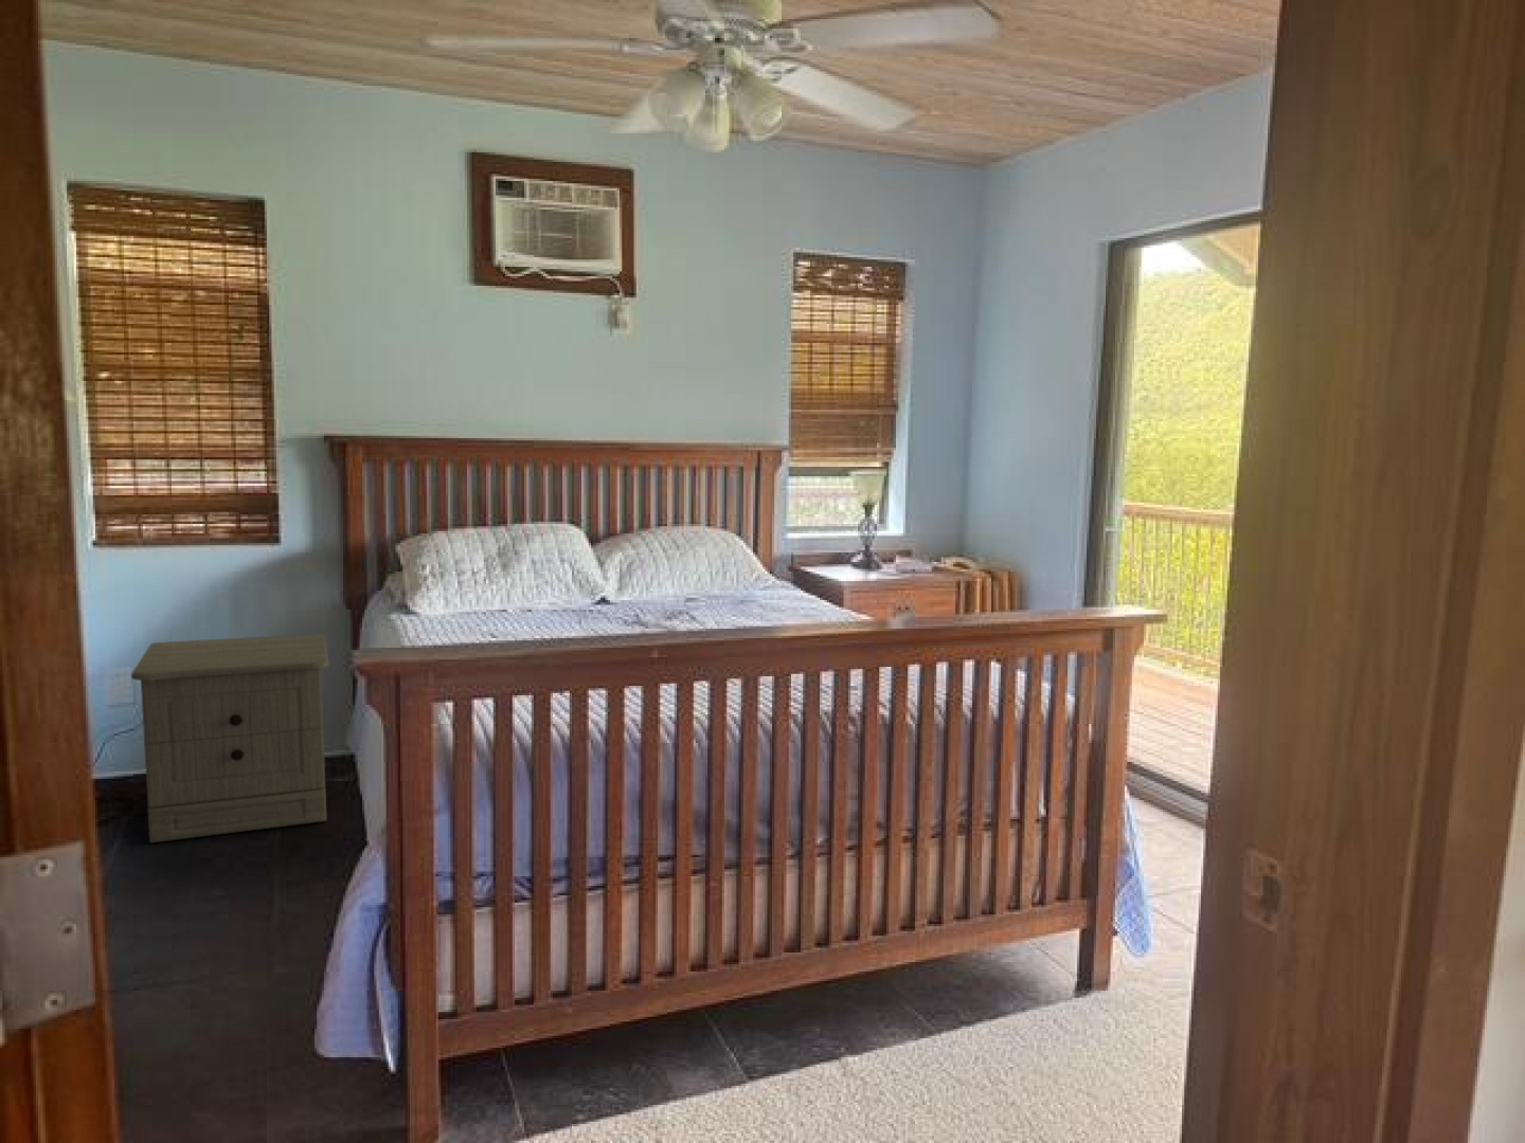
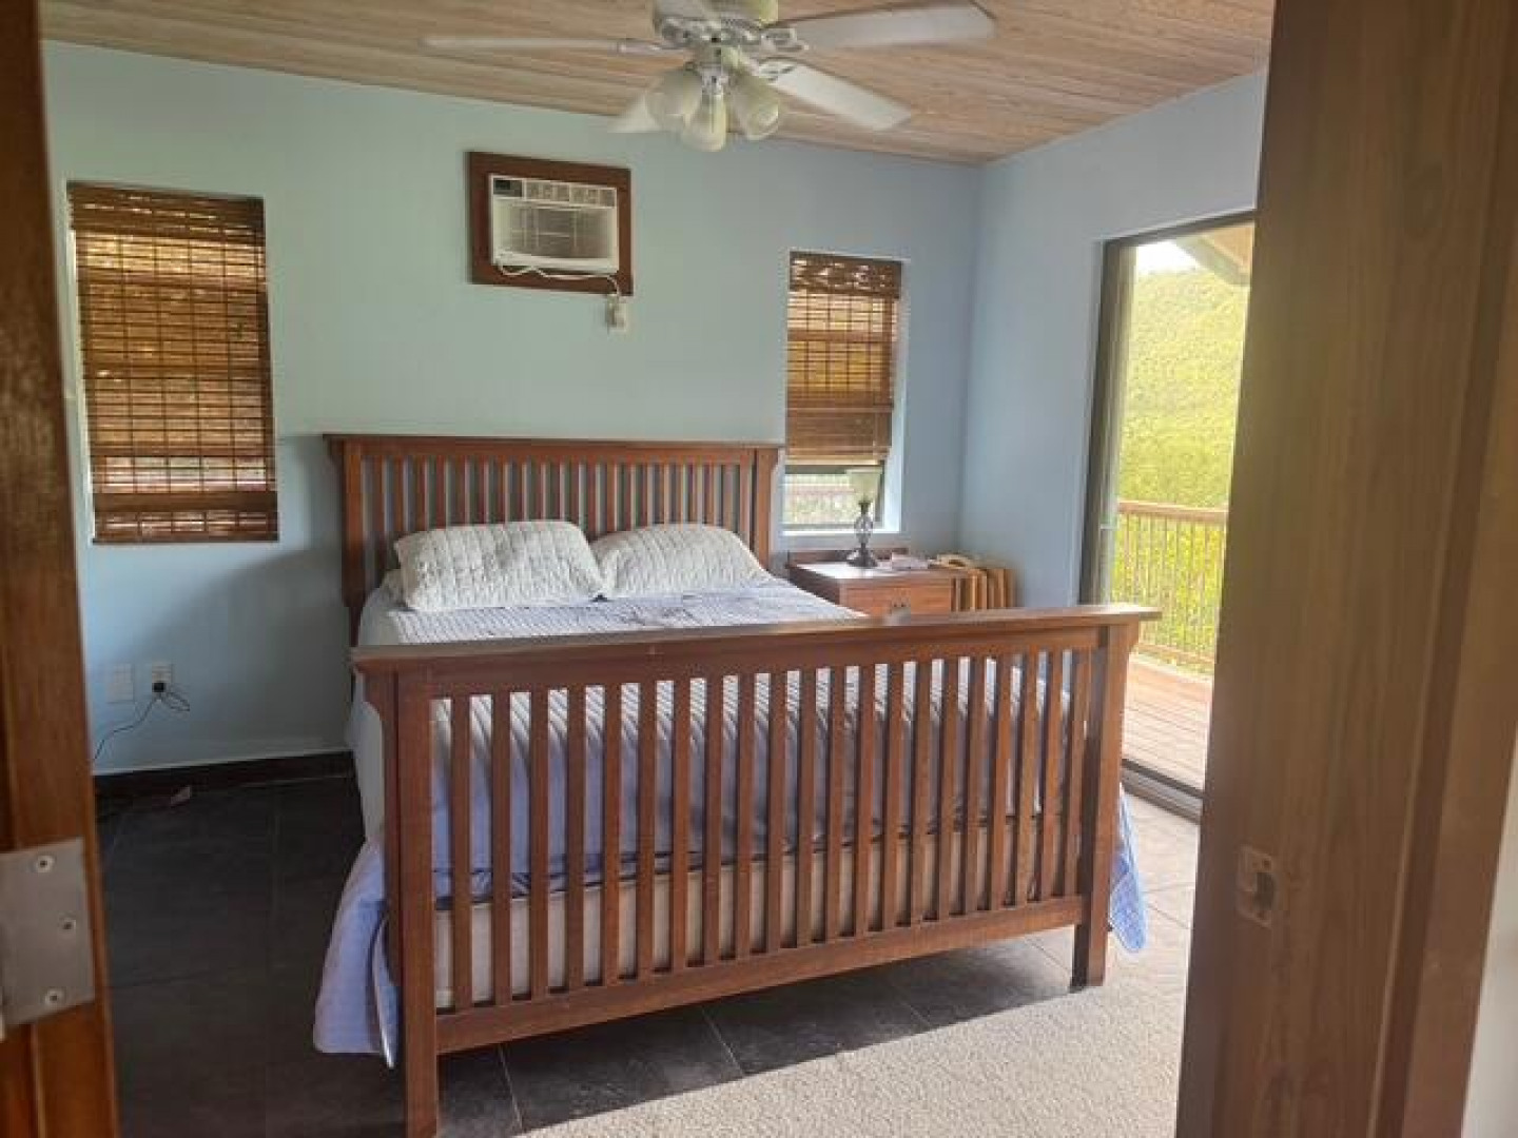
- nightstand [130,633,330,844]
